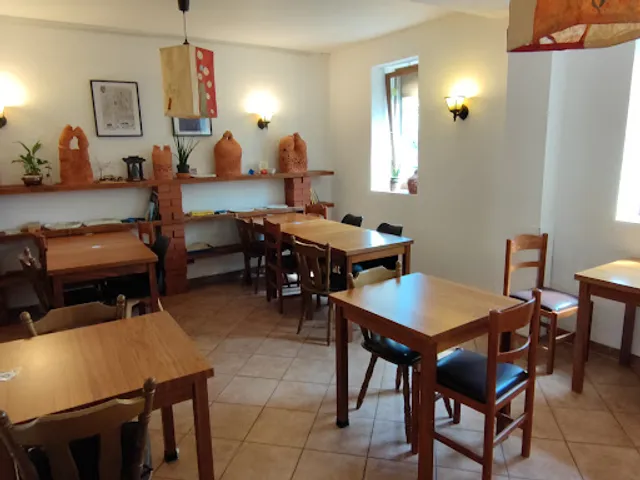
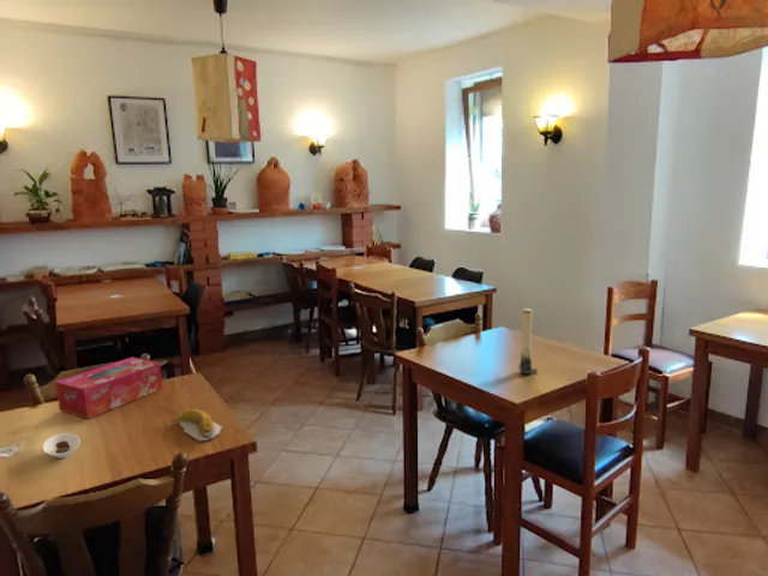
+ candle [517,307,539,376]
+ saucer [42,432,82,460]
+ tissue box [54,356,163,420]
+ banana [170,408,223,442]
